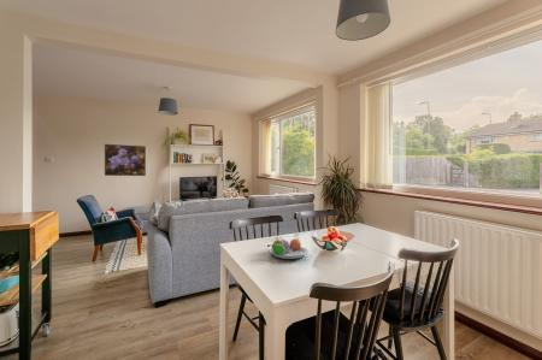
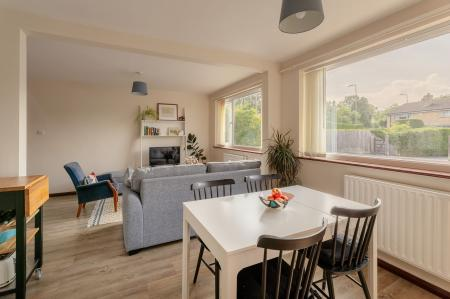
- fruit bowl [266,236,310,260]
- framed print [104,143,147,177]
